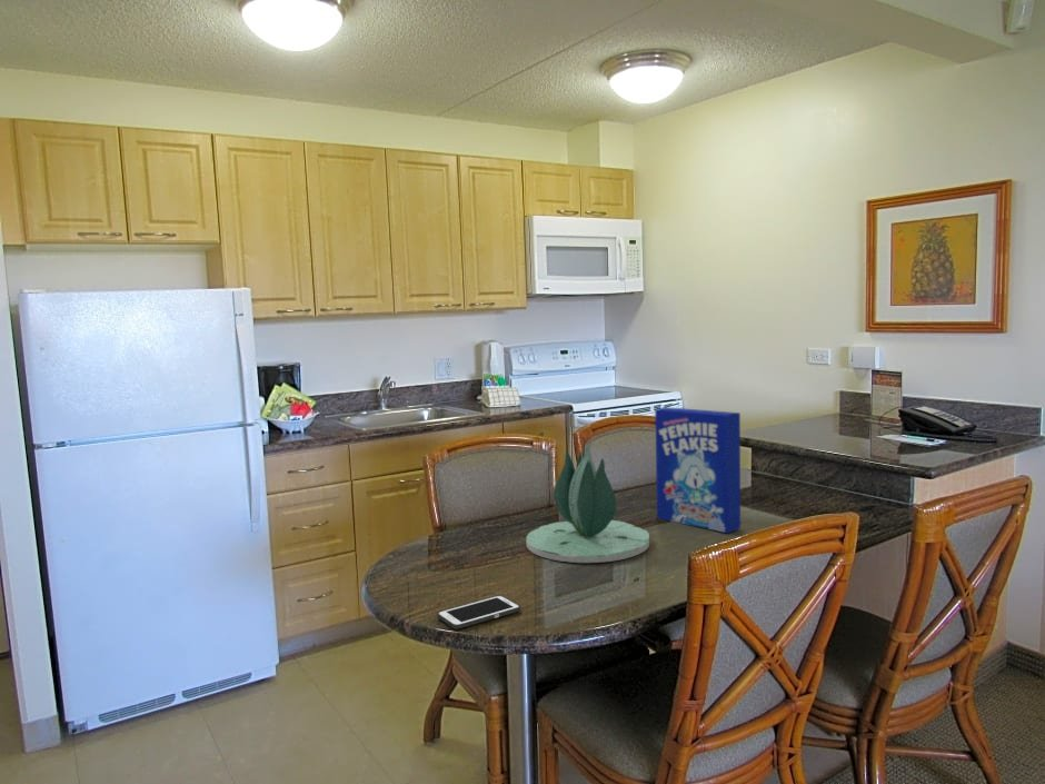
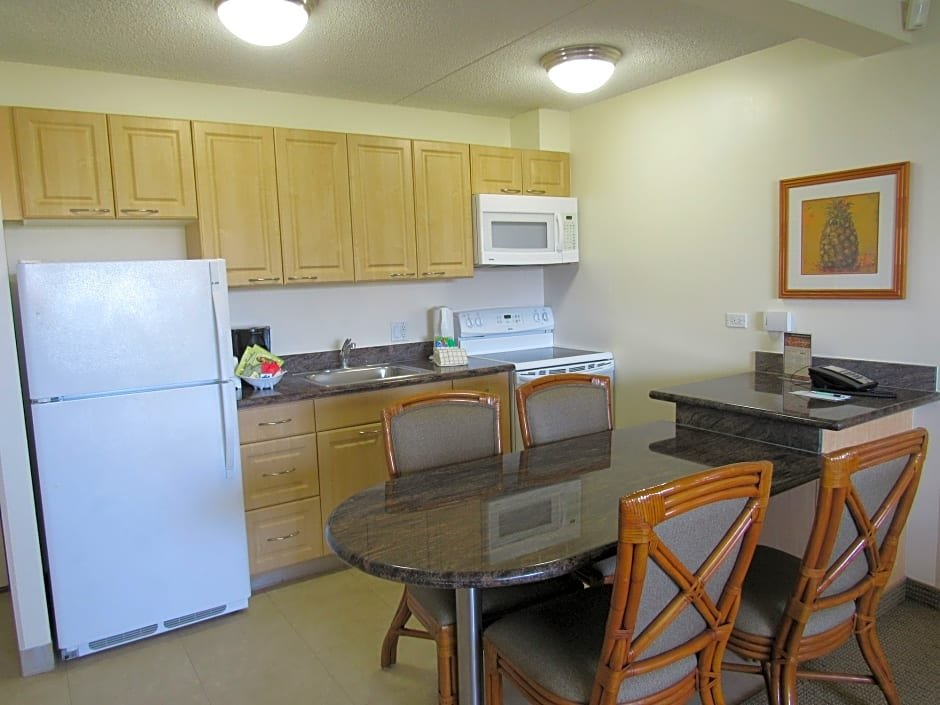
- succulent plant [525,443,650,564]
- cereal box [654,406,742,534]
- cell phone [436,594,521,631]
